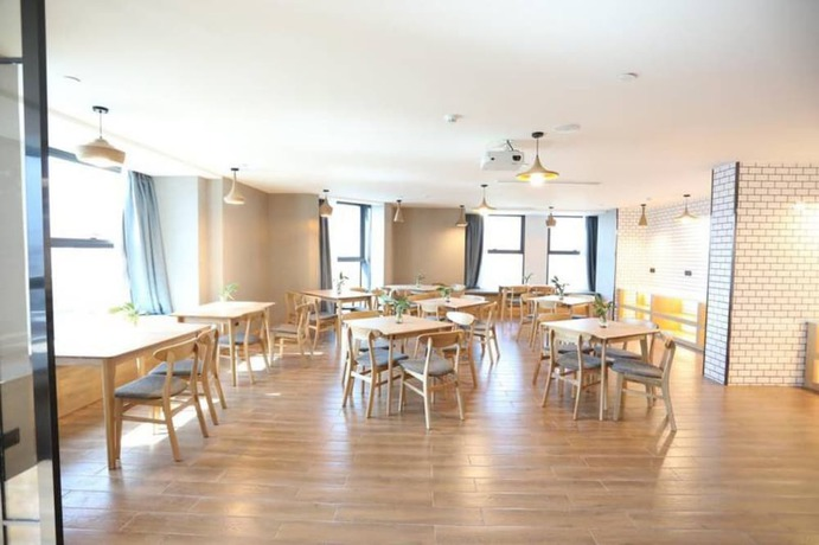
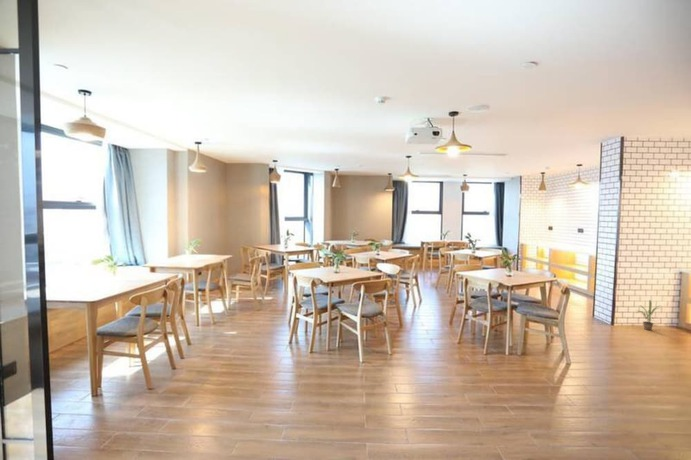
+ potted plant [635,299,660,331]
